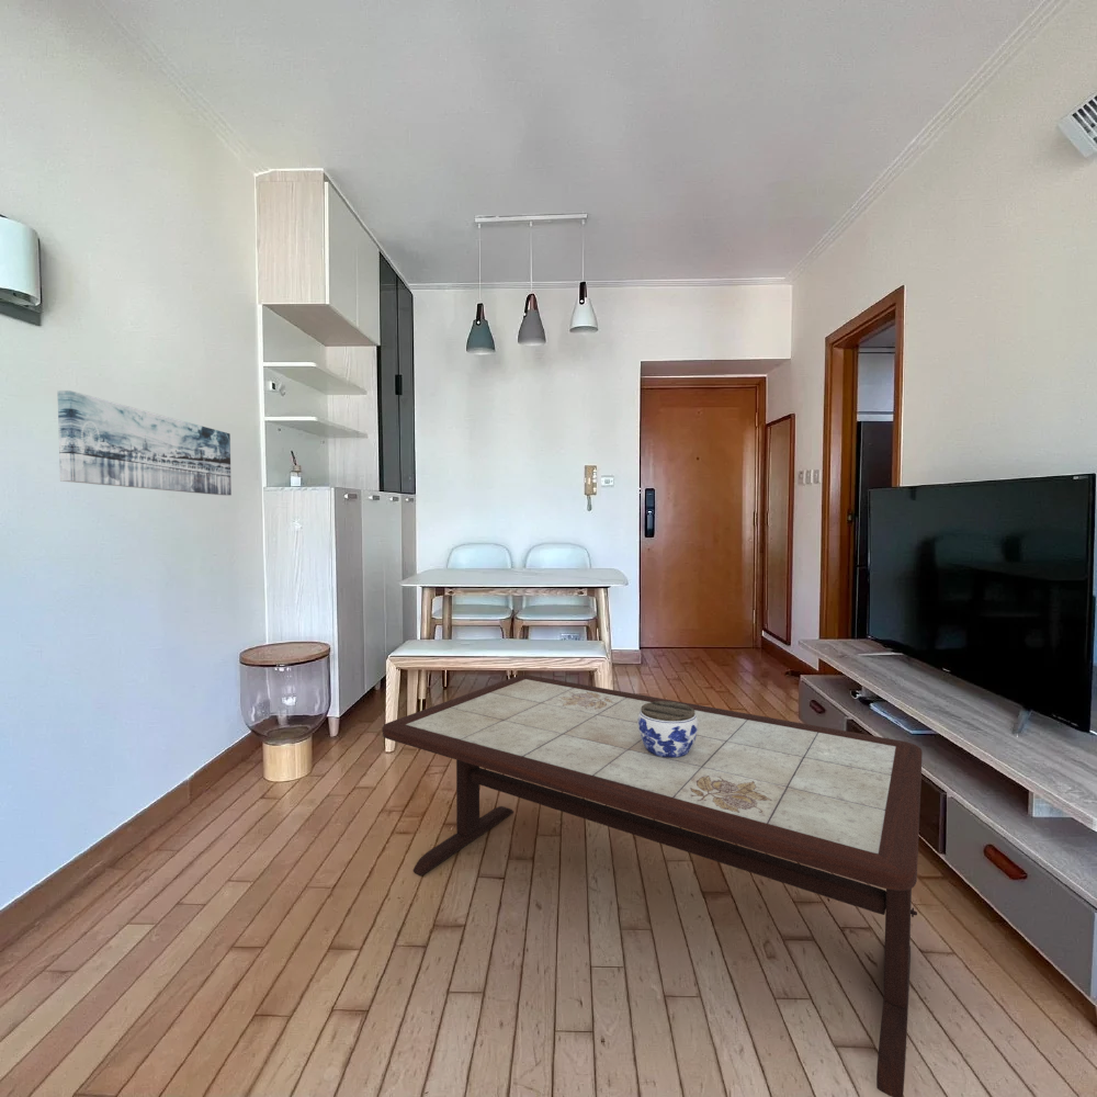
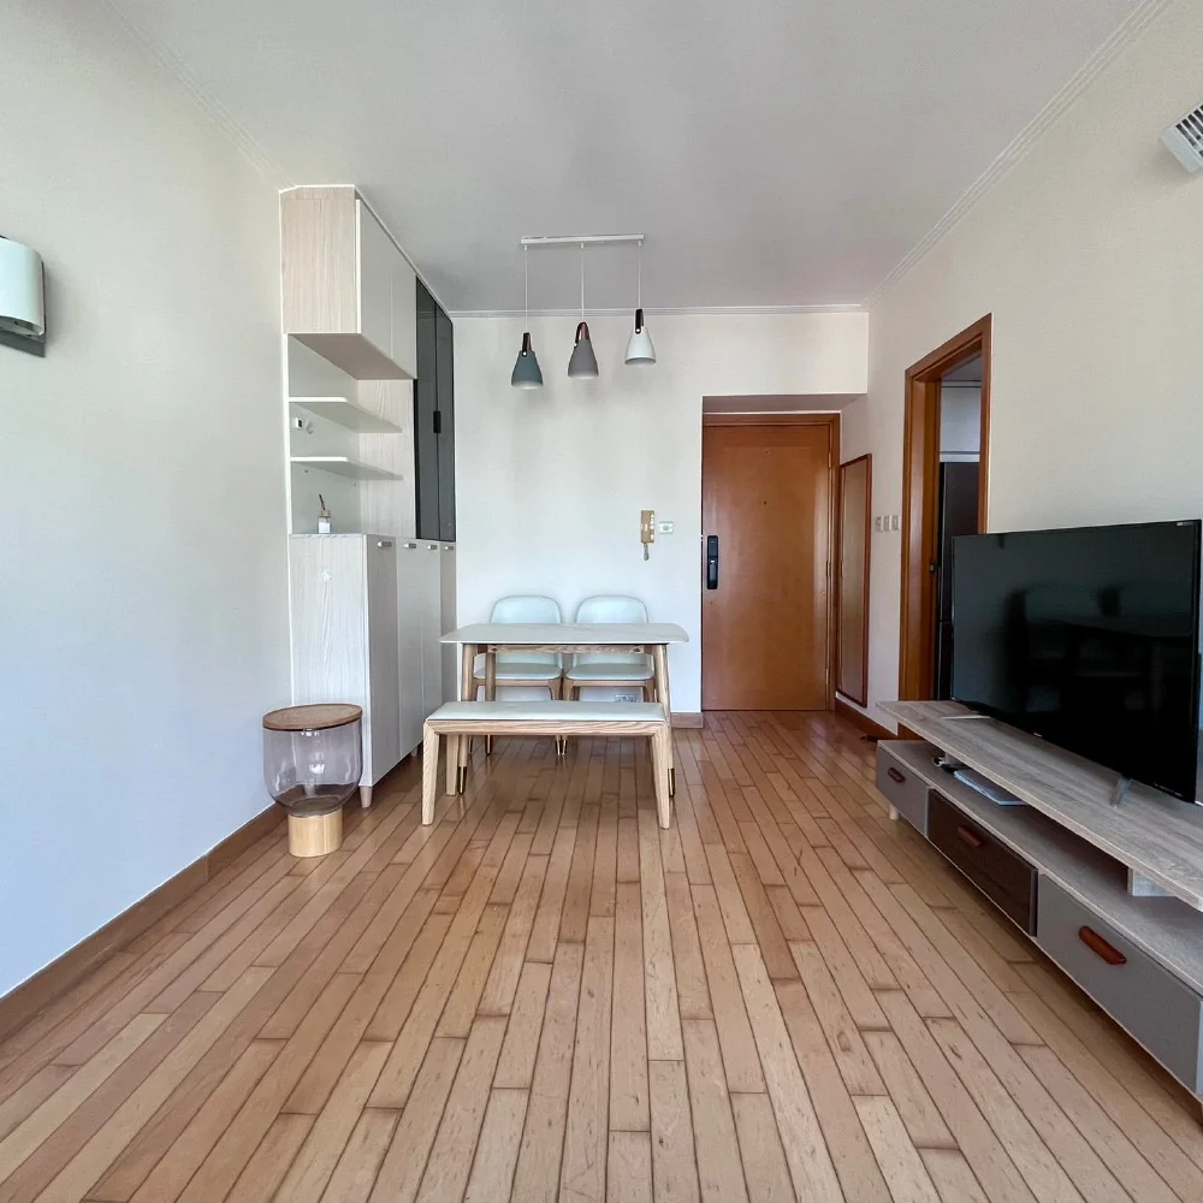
- wall art [56,389,233,496]
- jar [638,701,698,758]
- coffee table [382,674,924,1097]
